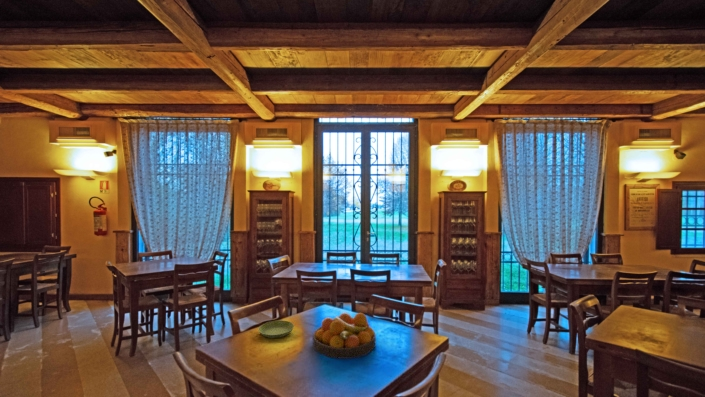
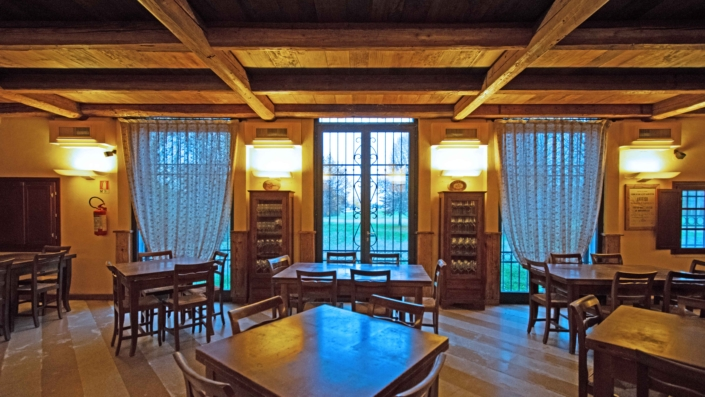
- fruit bowl [312,312,377,360]
- saucer [258,319,295,339]
